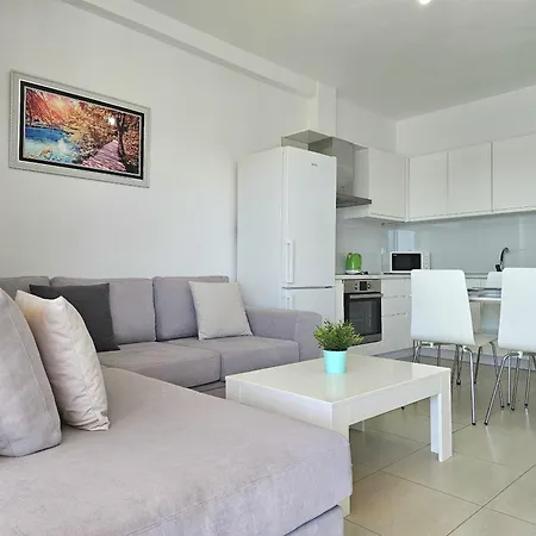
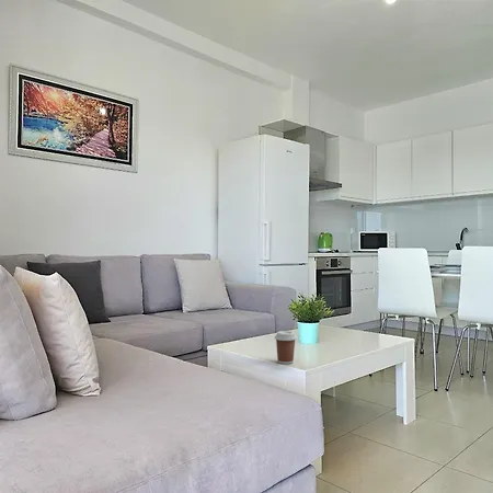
+ coffee cup [274,330,298,365]
